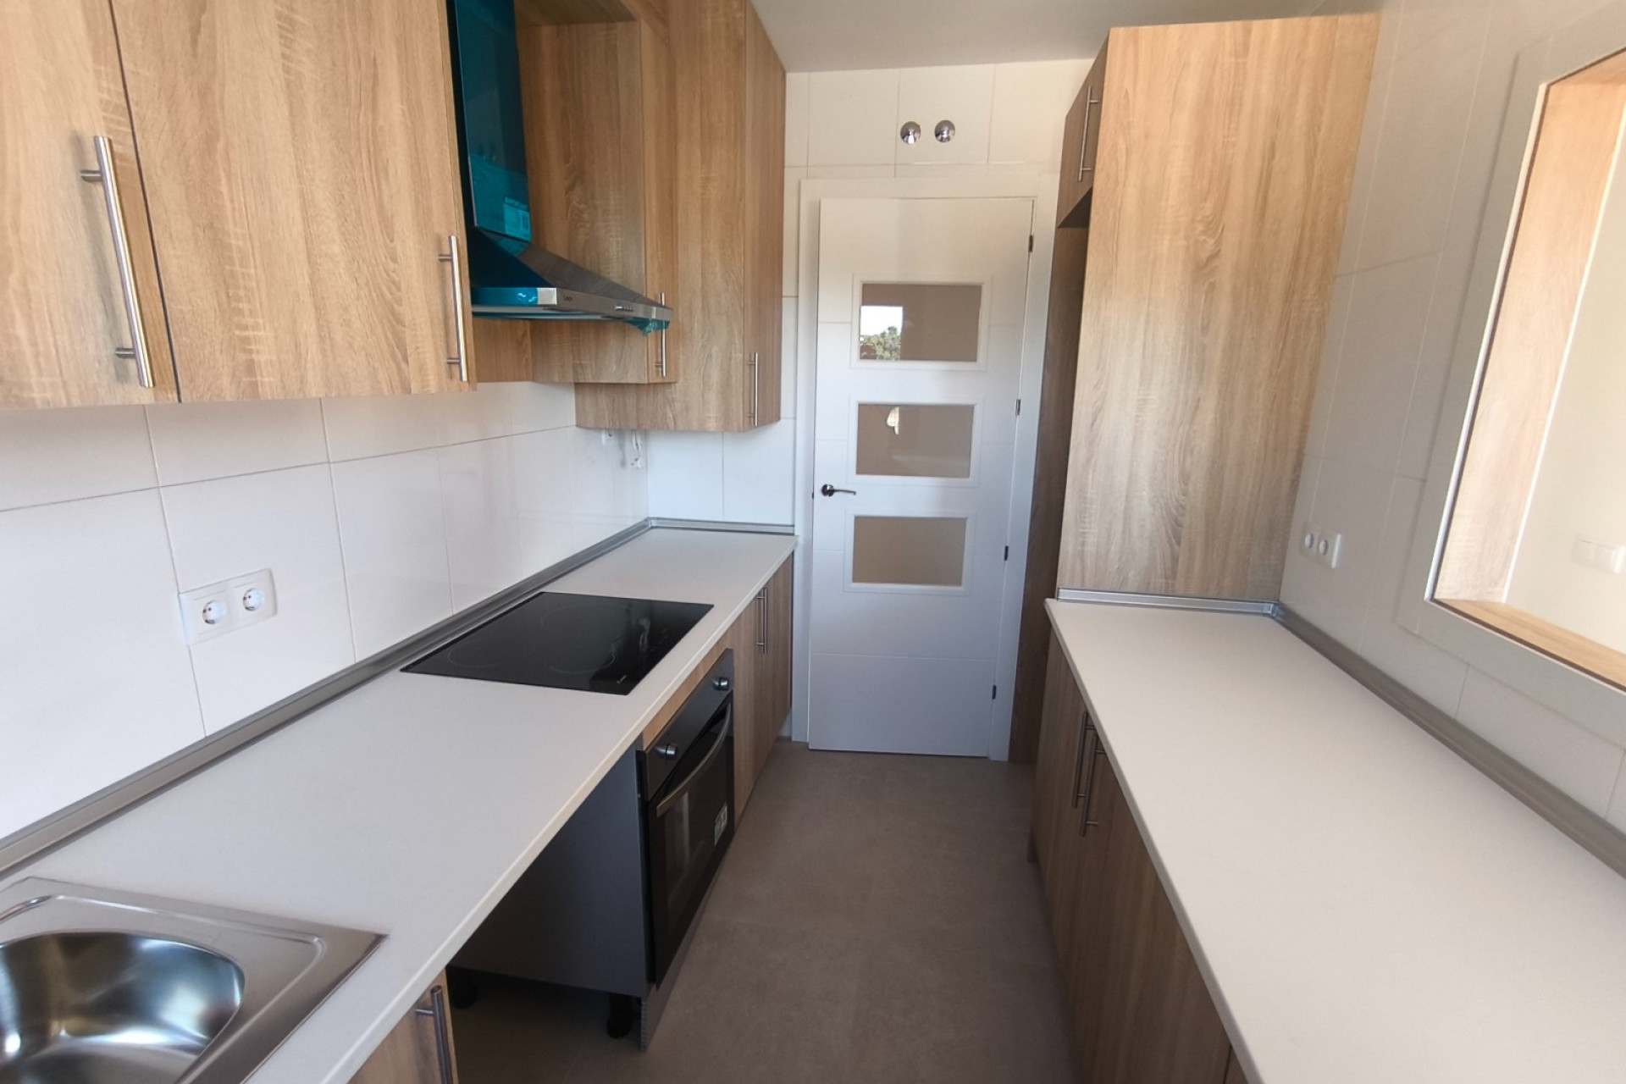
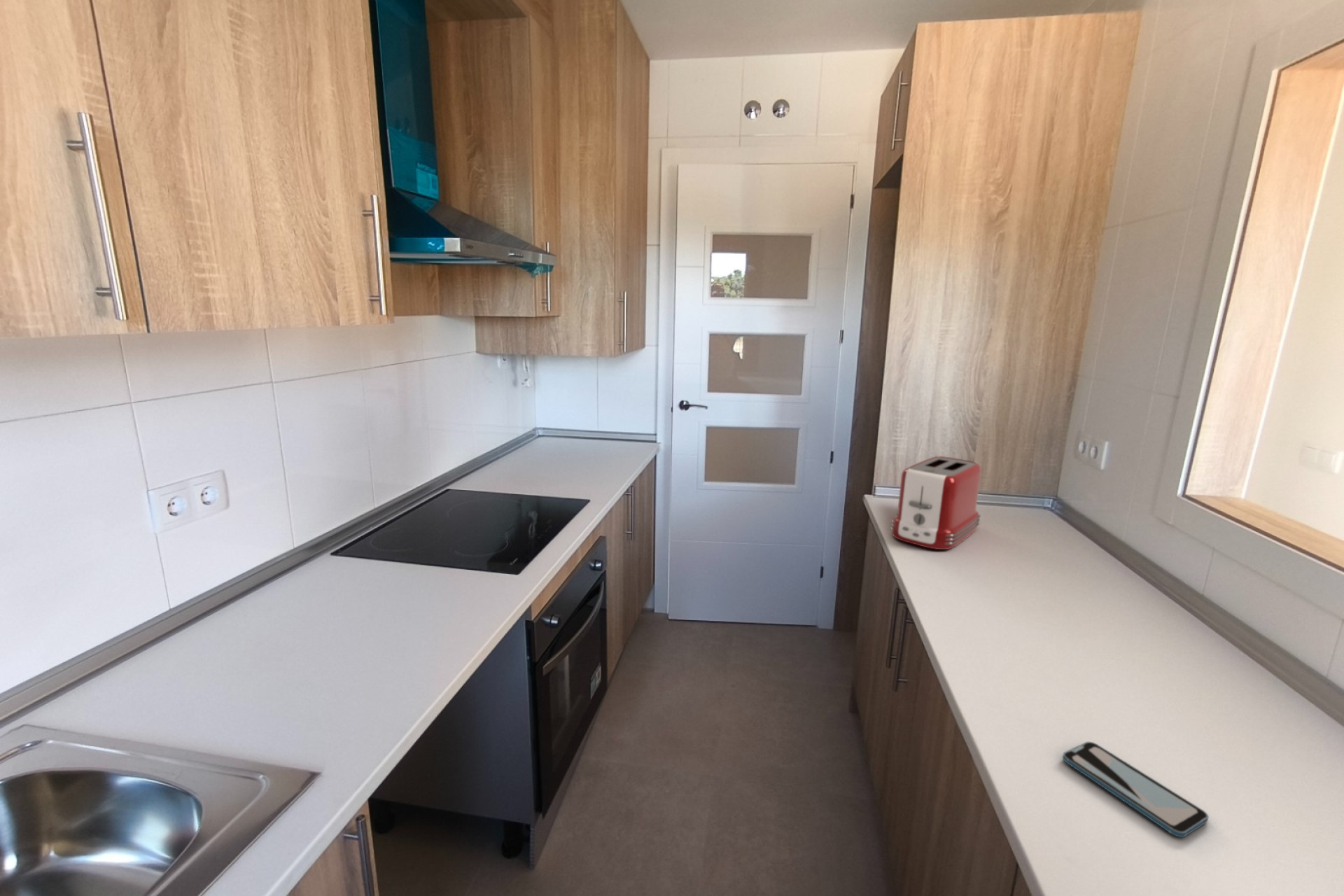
+ toaster [890,456,982,550]
+ smartphone [1062,741,1210,838]
